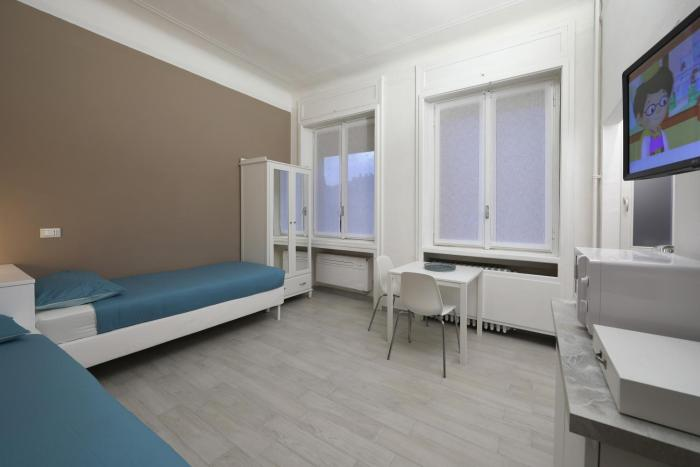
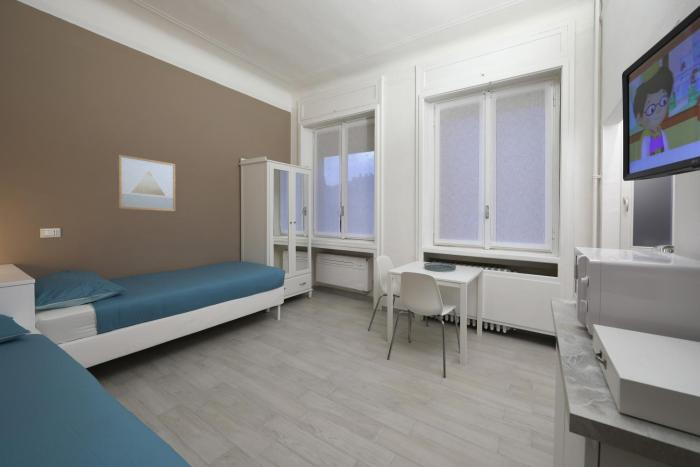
+ wall art [117,153,176,212]
